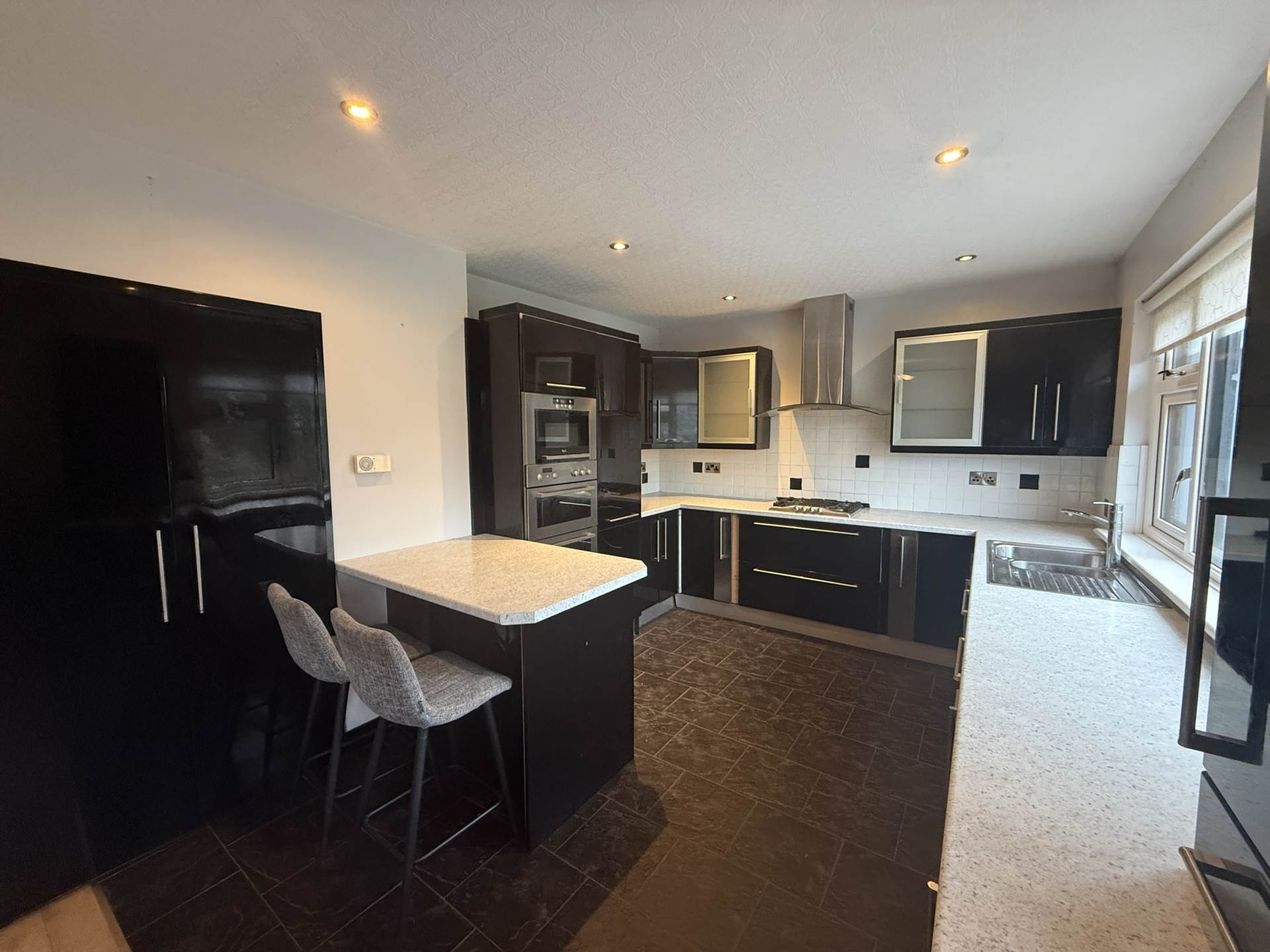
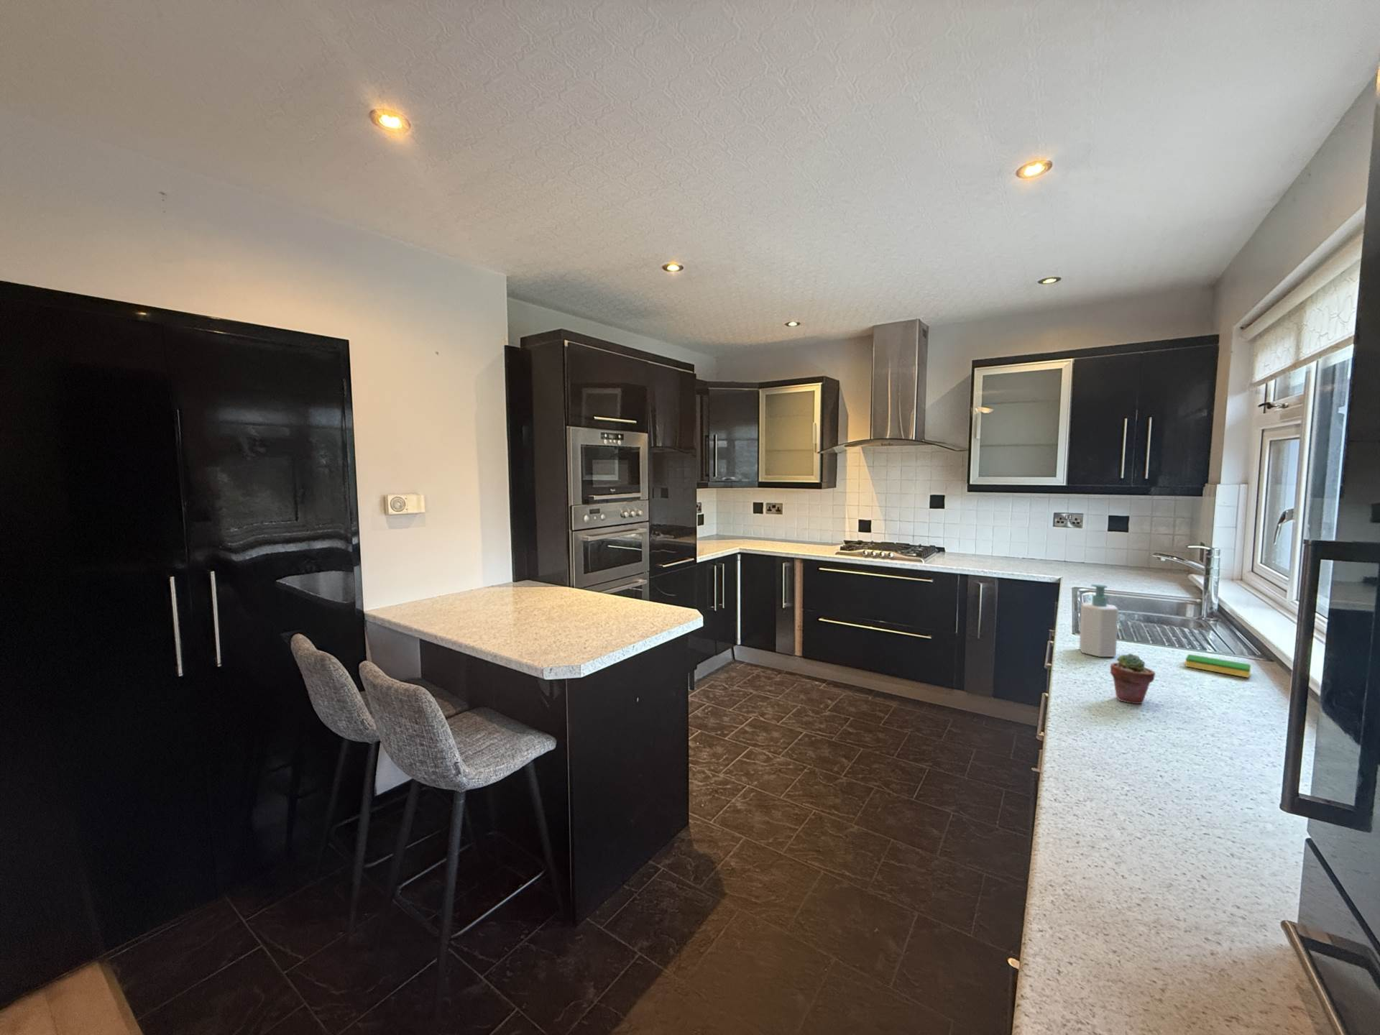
+ dish sponge [1184,653,1252,678]
+ soap bottle [1079,584,1119,658]
+ potted succulent [1109,652,1156,704]
